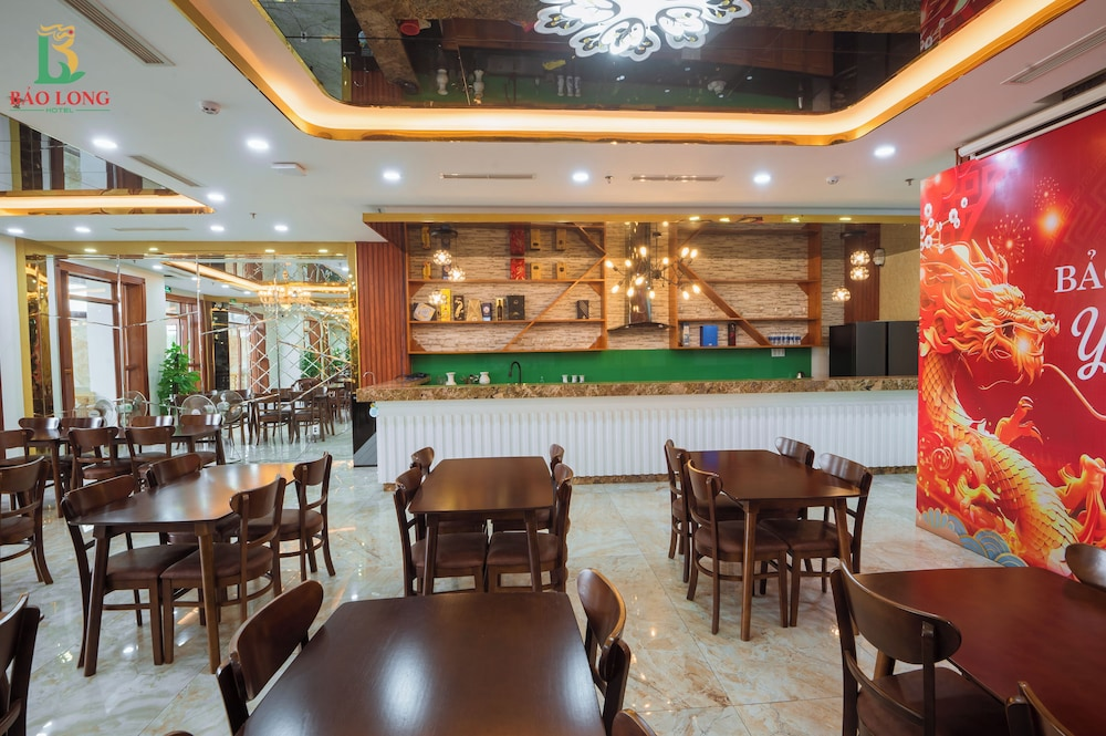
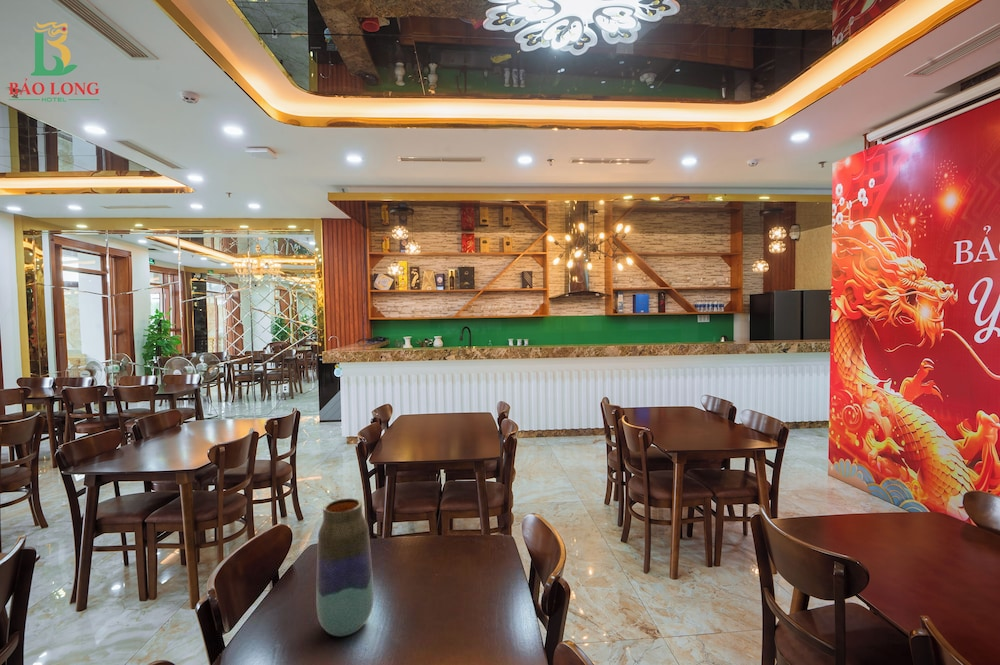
+ vase [315,497,375,637]
